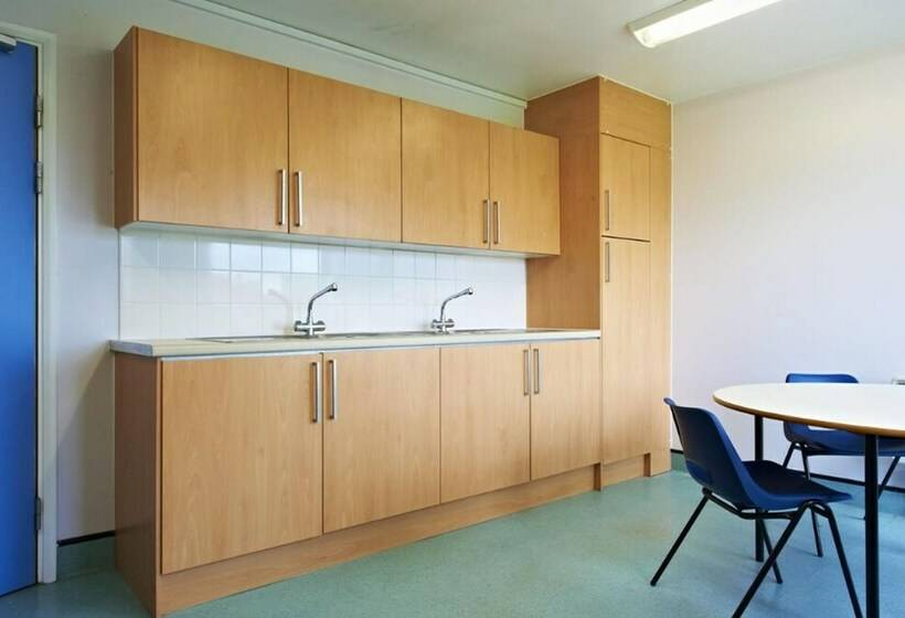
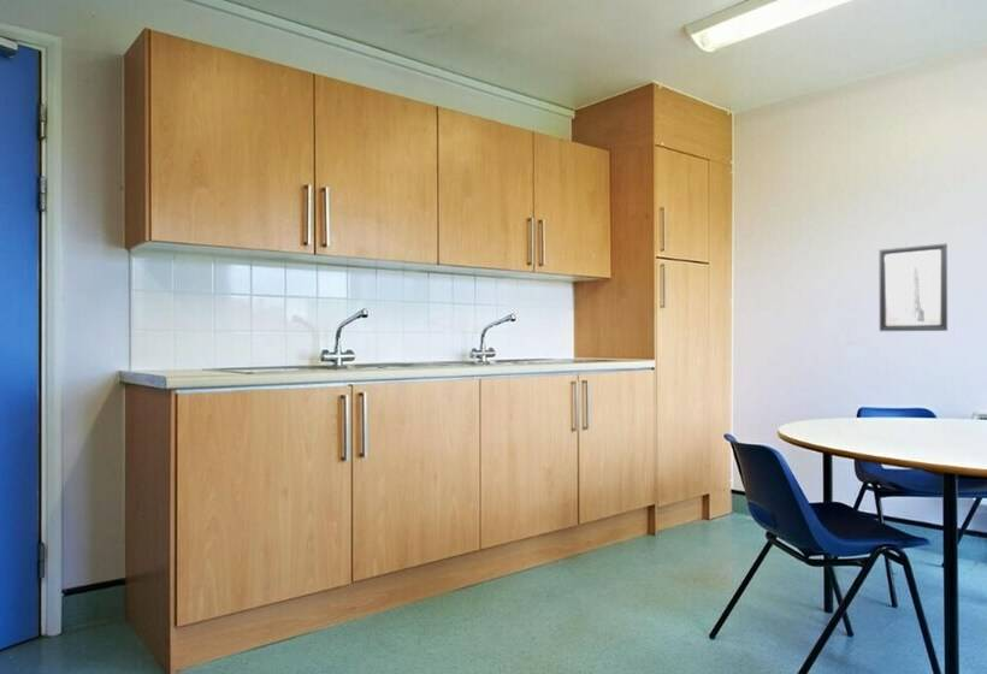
+ wall art [879,242,948,332]
